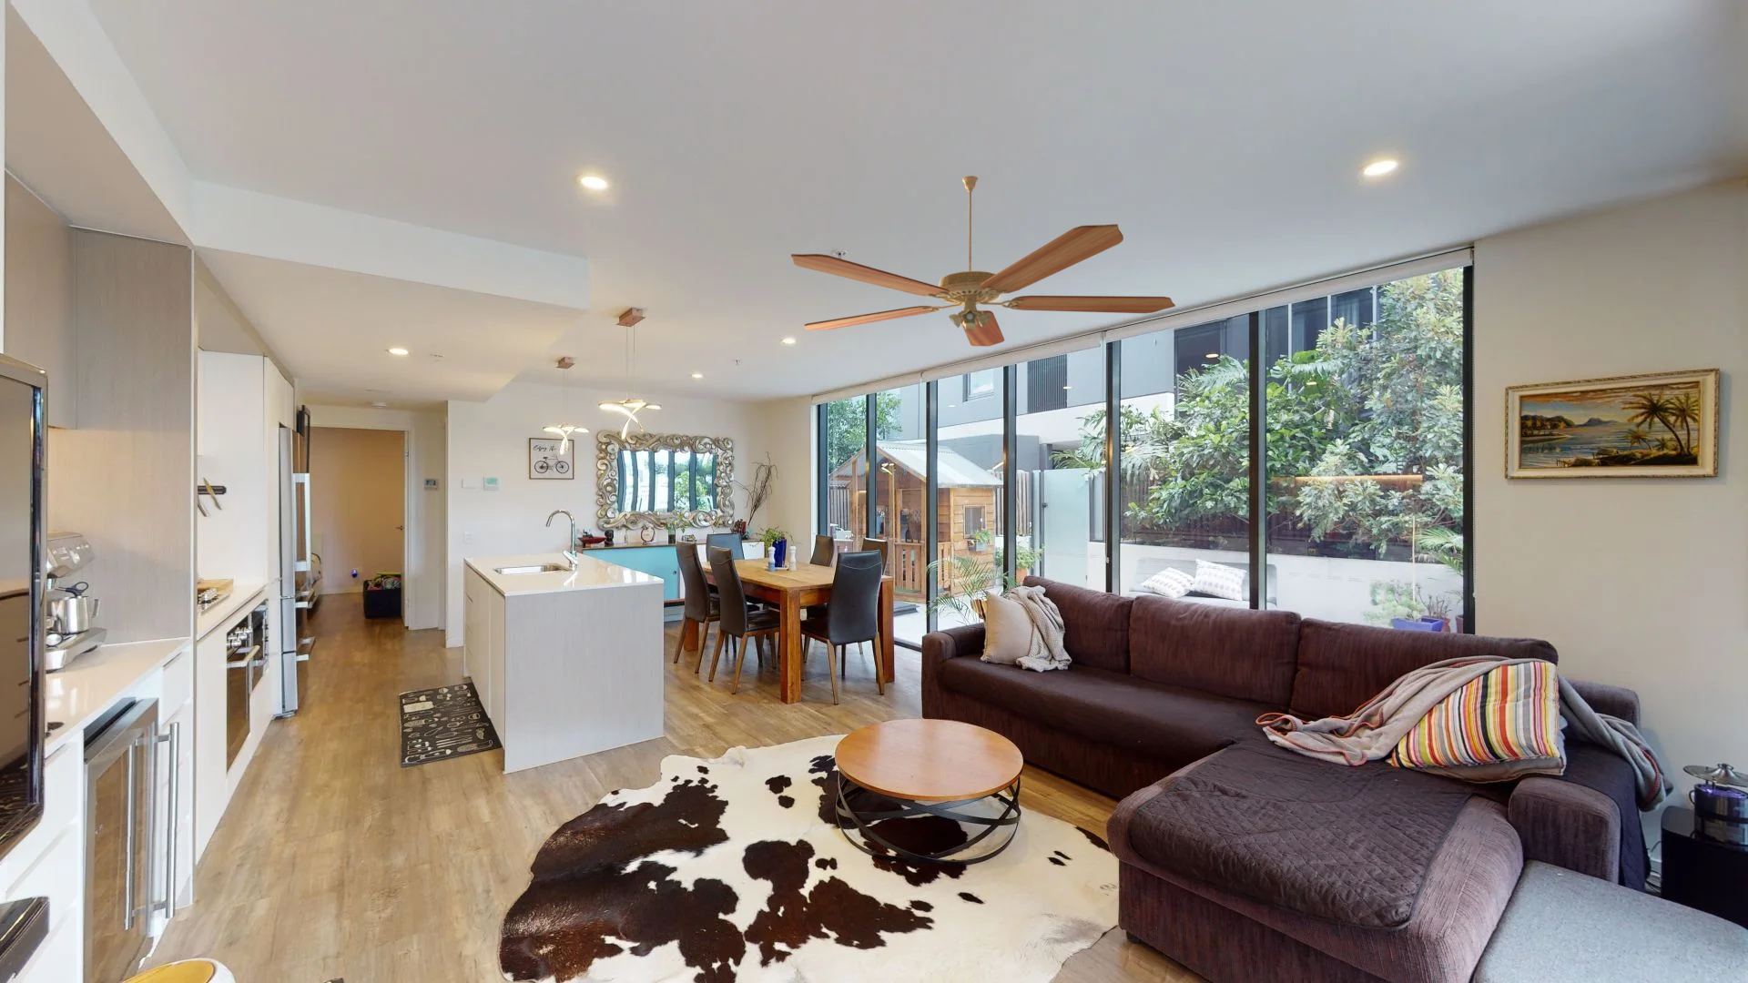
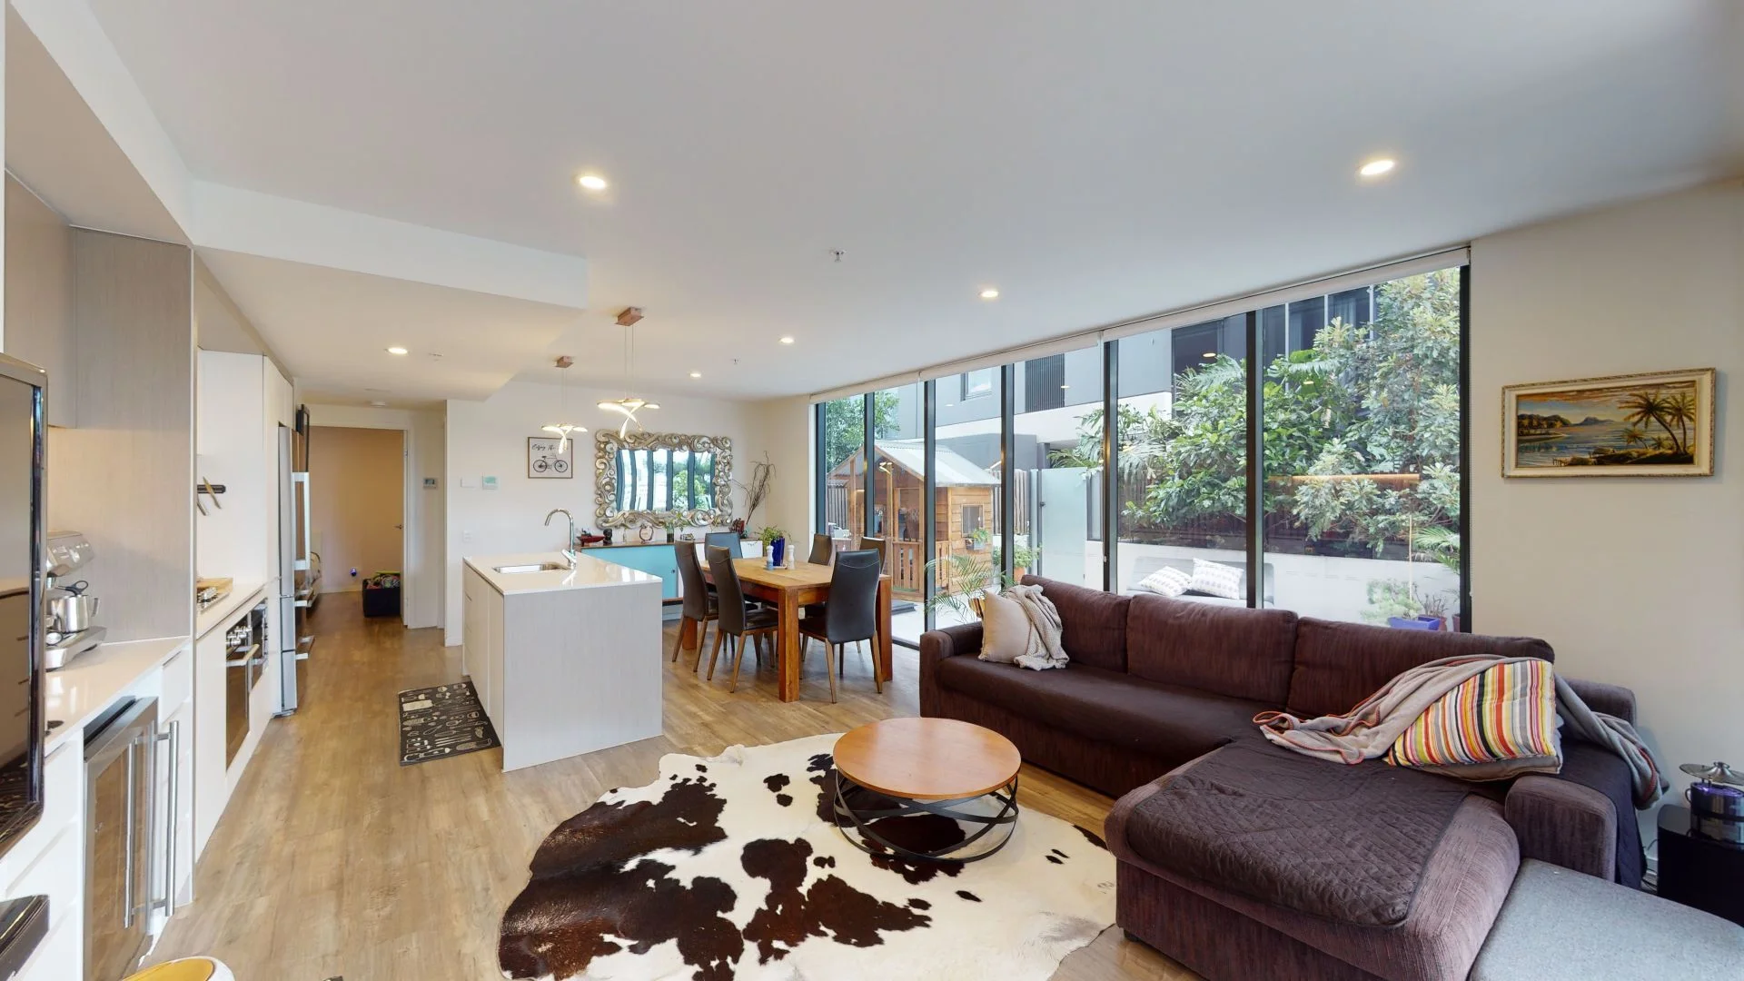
- ceiling fan [790,175,1177,348]
